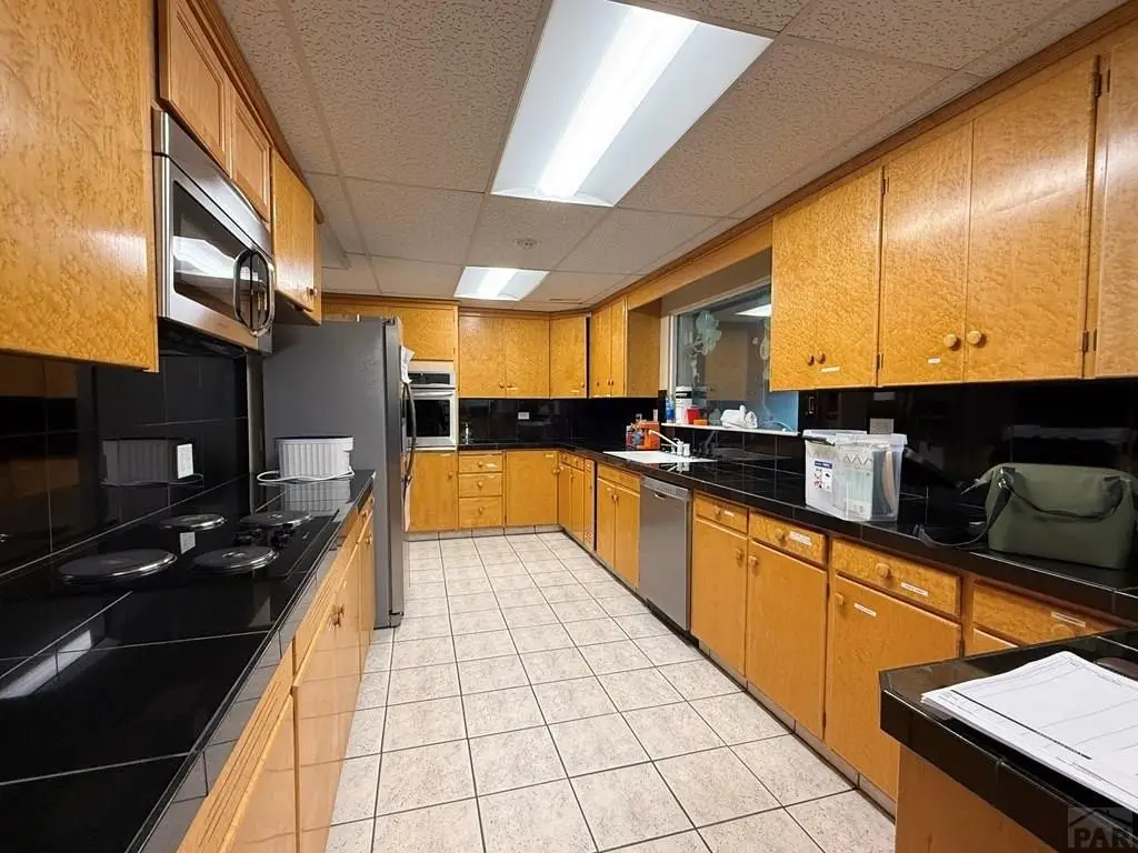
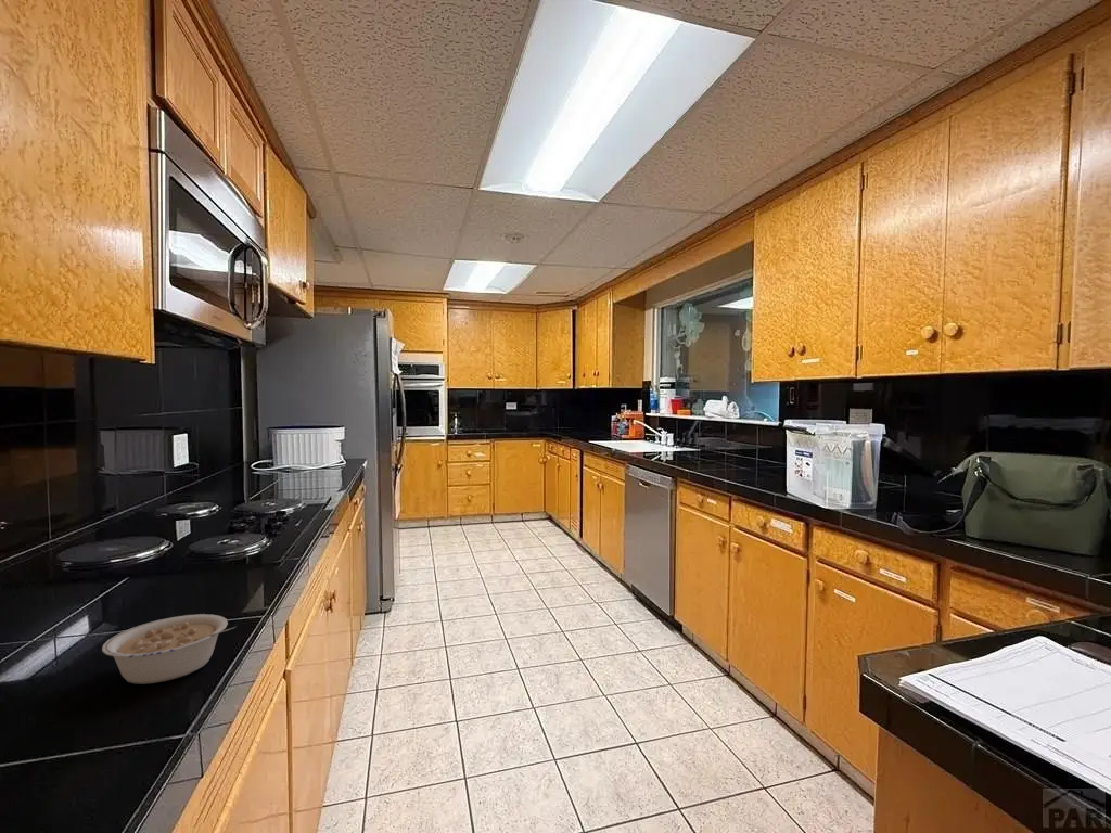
+ legume [101,613,237,685]
